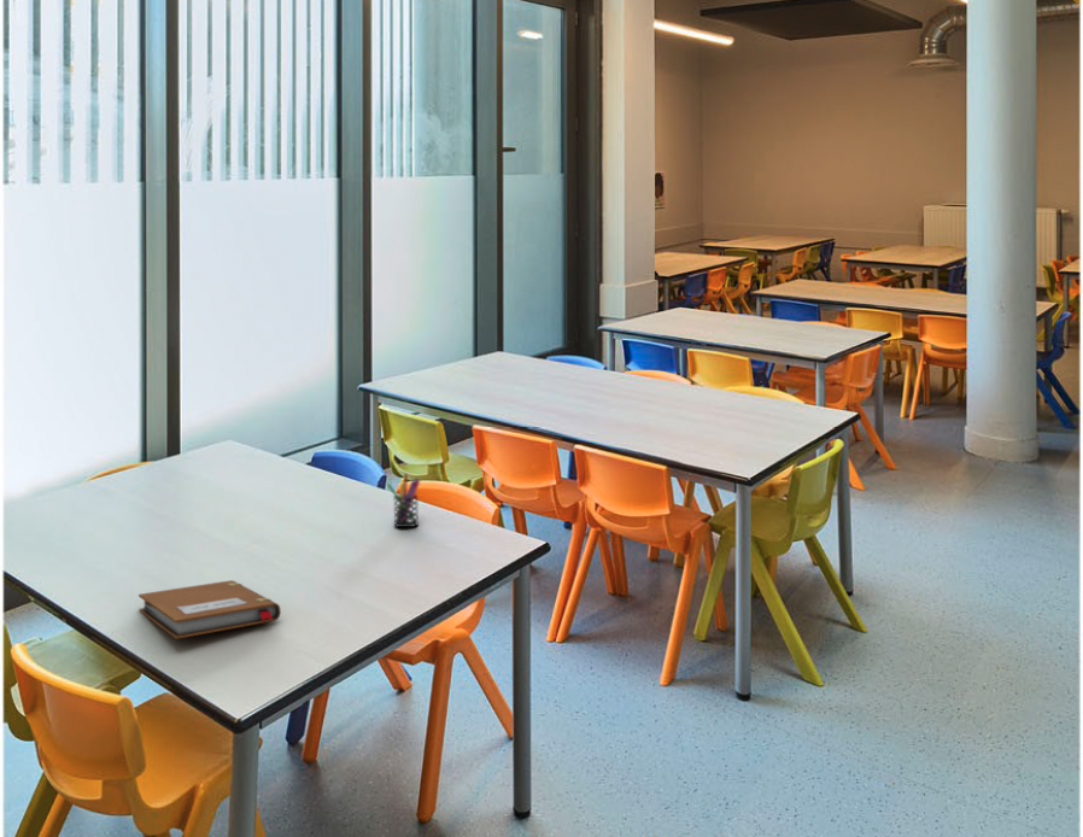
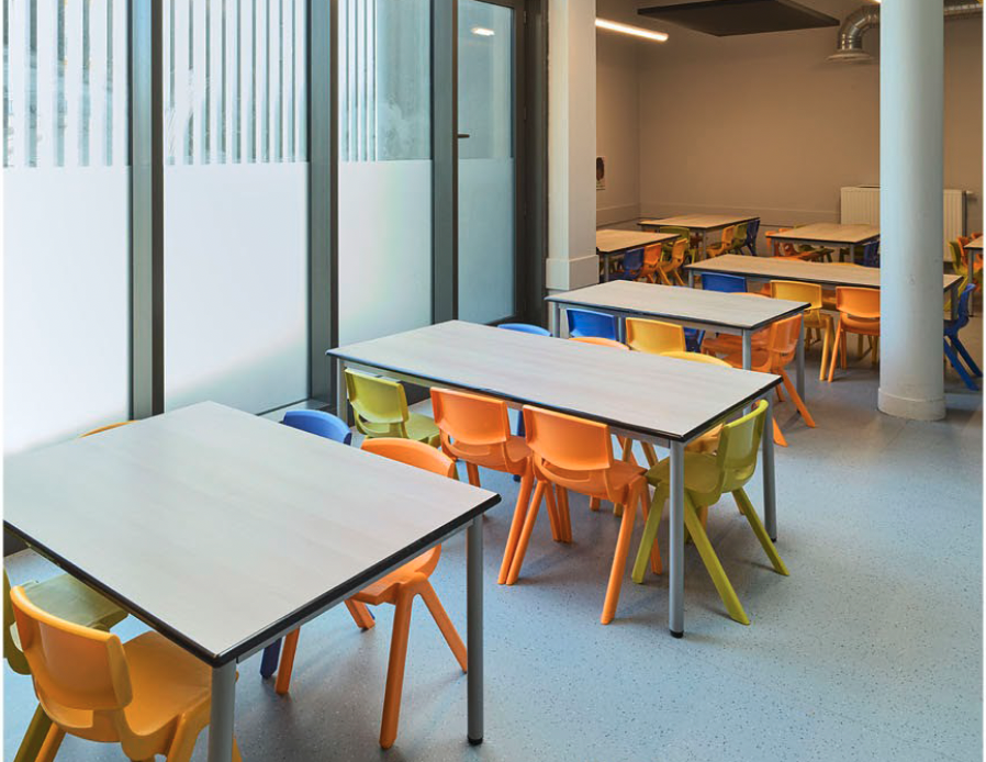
- notebook [137,579,282,640]
- pen holder [386,473,421,528]
